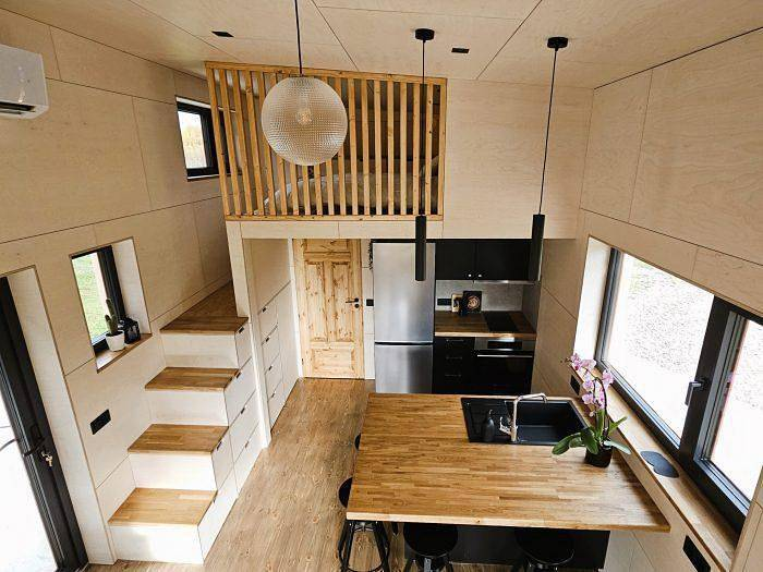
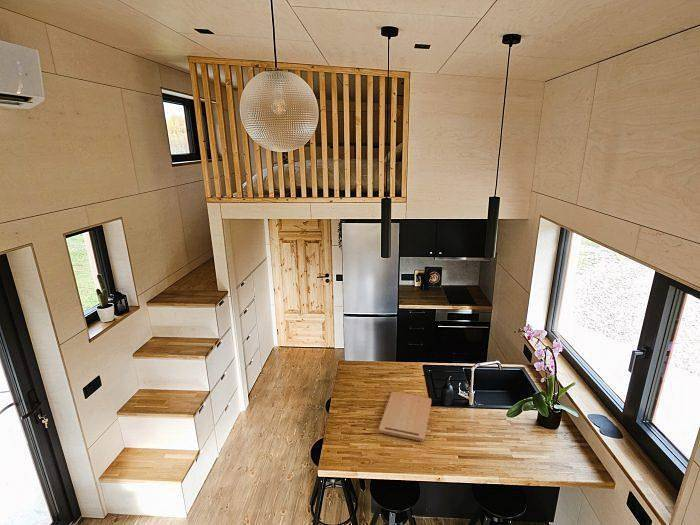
+ cutting board [378,391,432,442]
